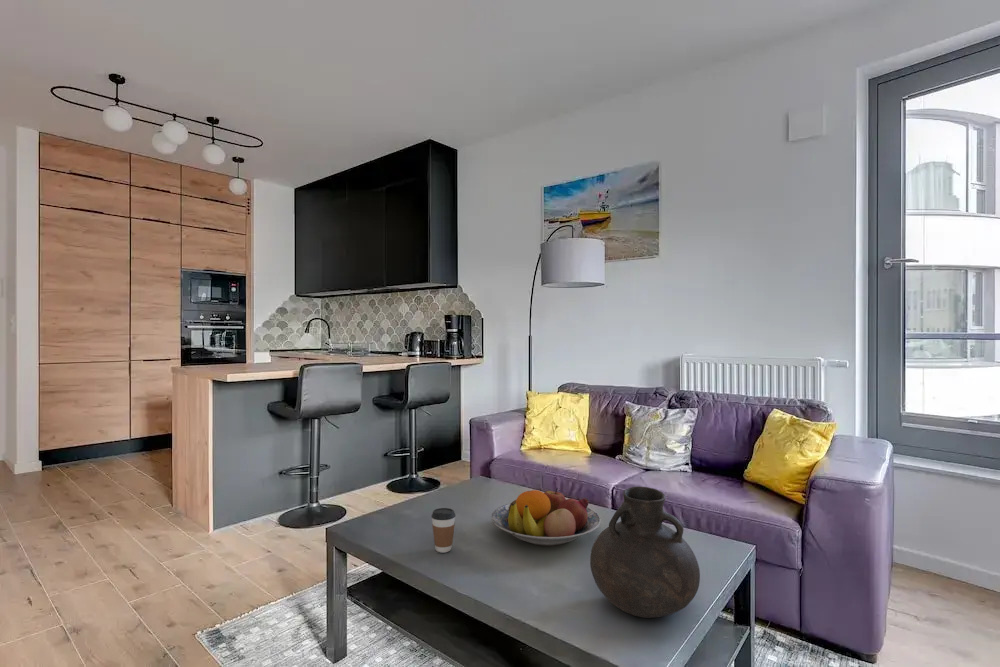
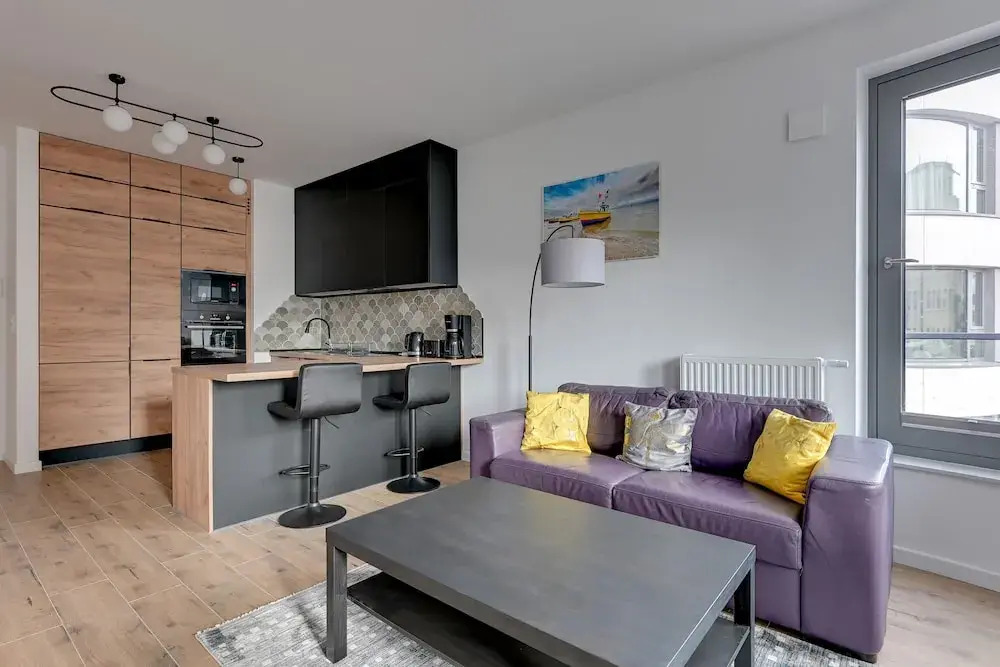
- vase [589,486,701,619]
- coffee cup [430,507,456,554]
- fruit bowl [490,487,602,547]
